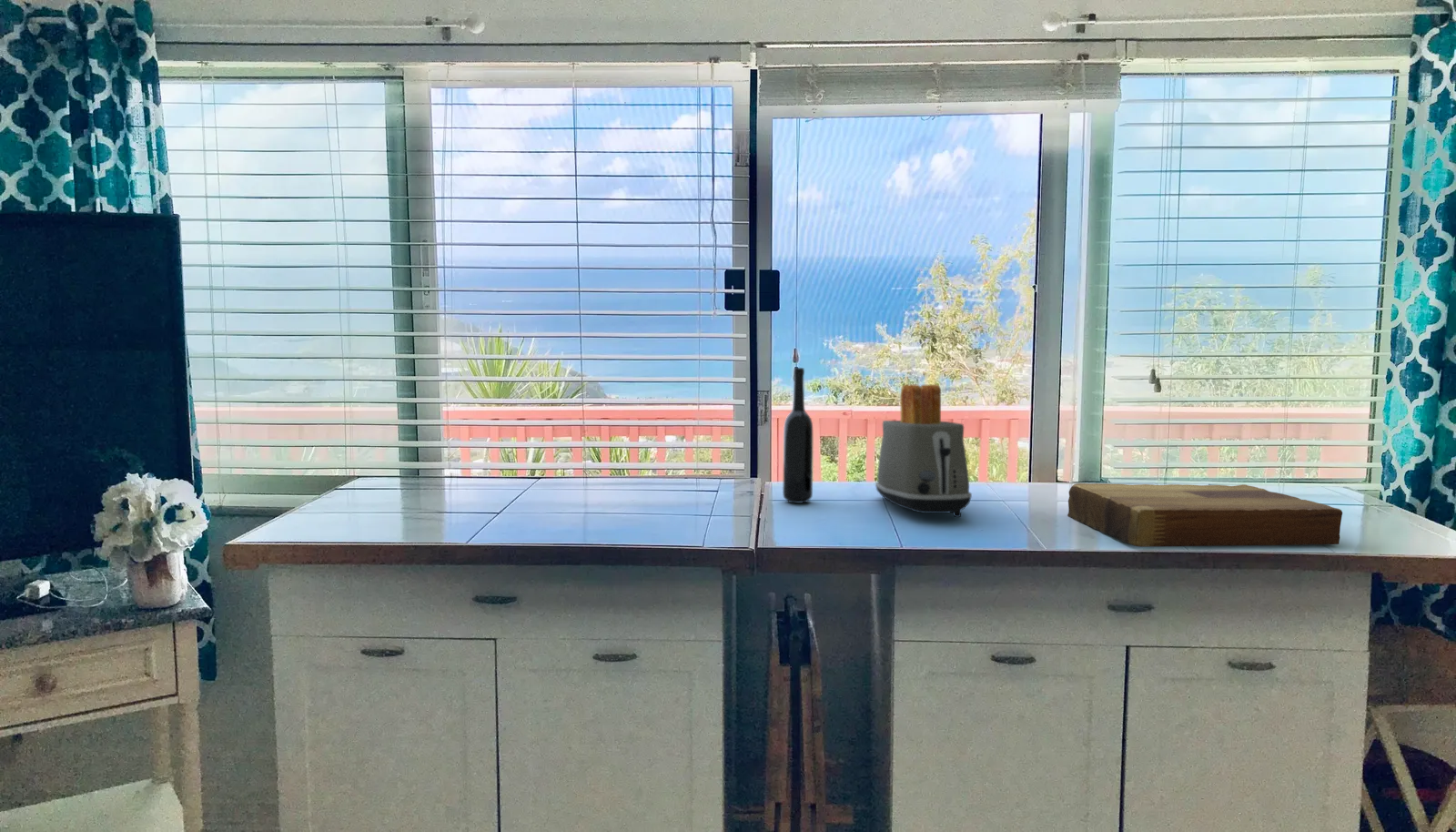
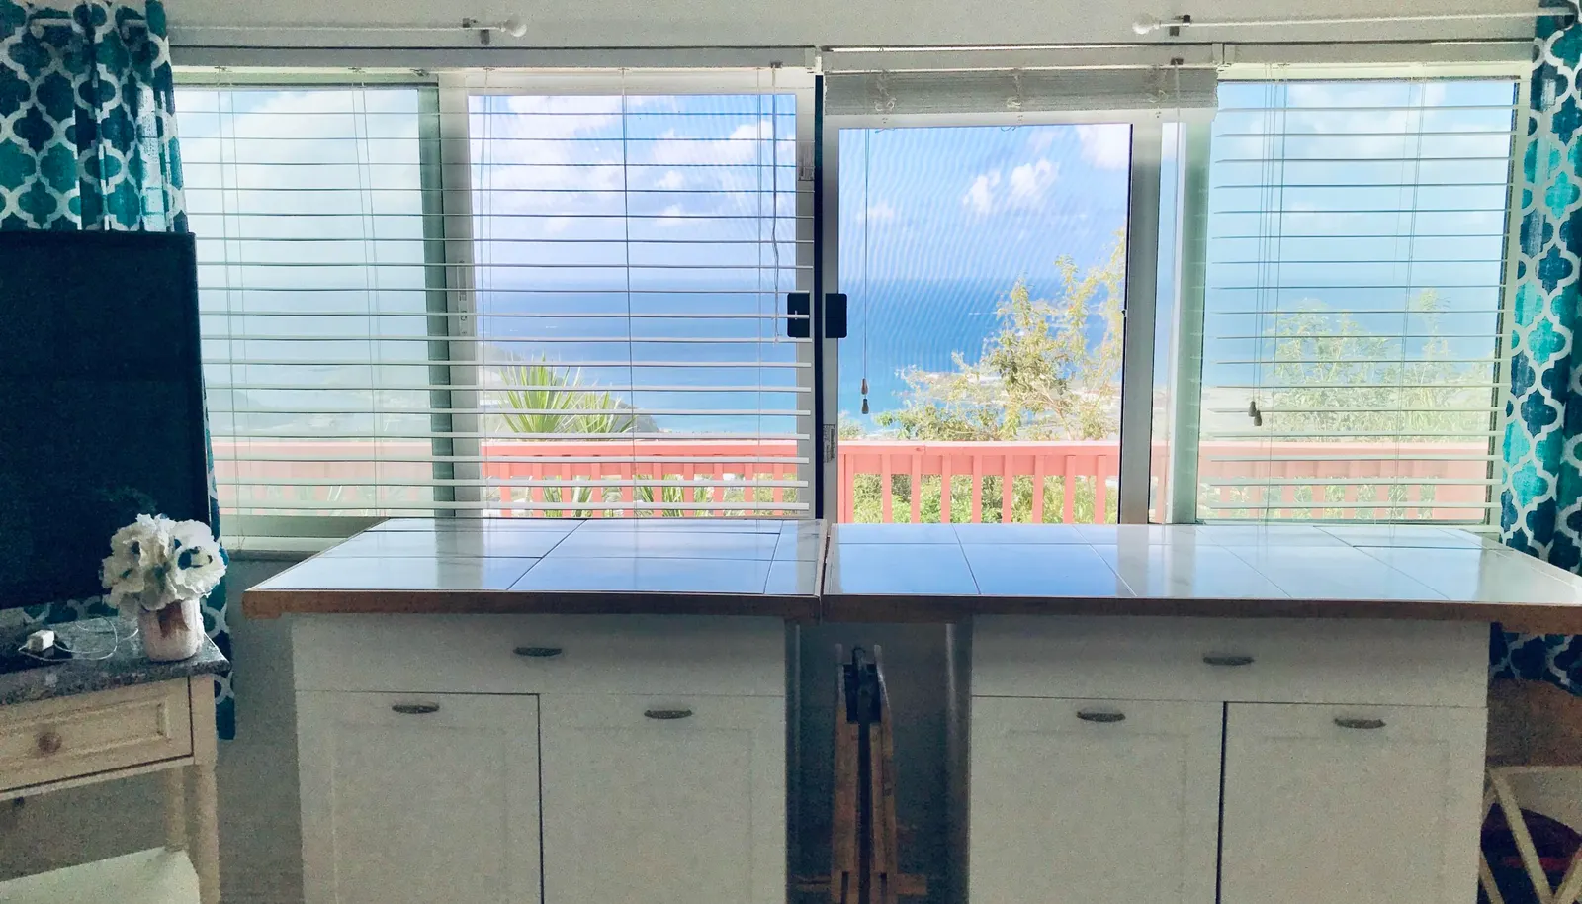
- toaster [875,383,973,518]
- cutting board [1067,482,1343,548]
- bottle [782,367,814,504]
